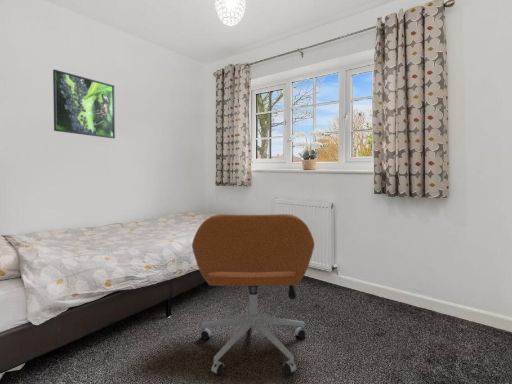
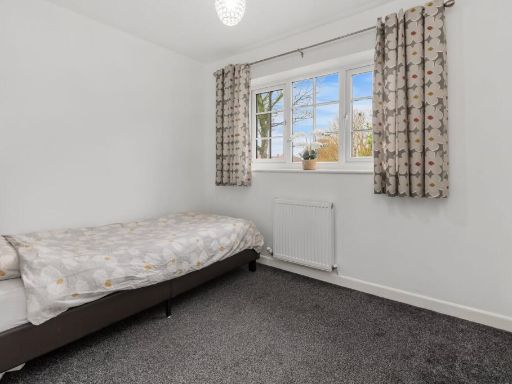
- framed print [52,69,116,139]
- office chair [191,213,315,376]
